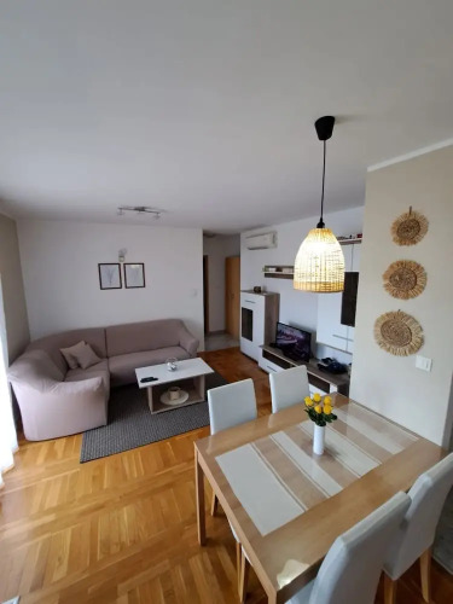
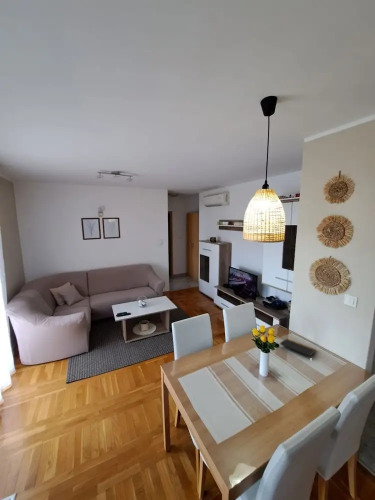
+ notepad [279,338,317,357]
